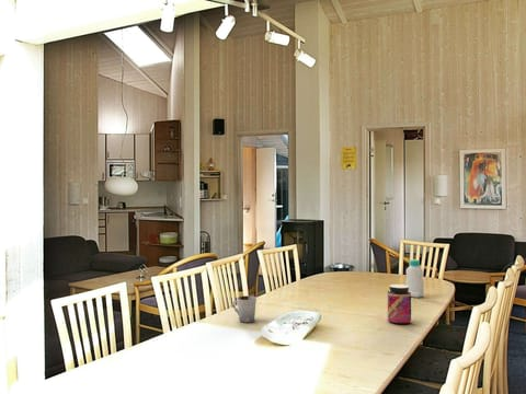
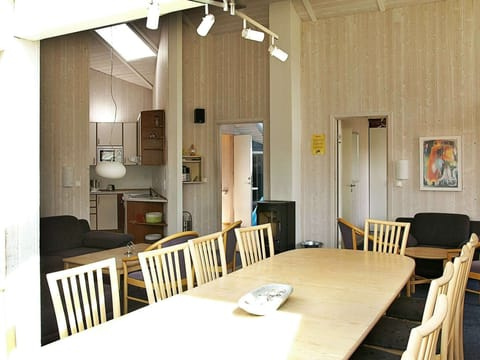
- bottle [404,258,425,299]
- jar [387,283,412,325]
- cup [232,294,258,324]
